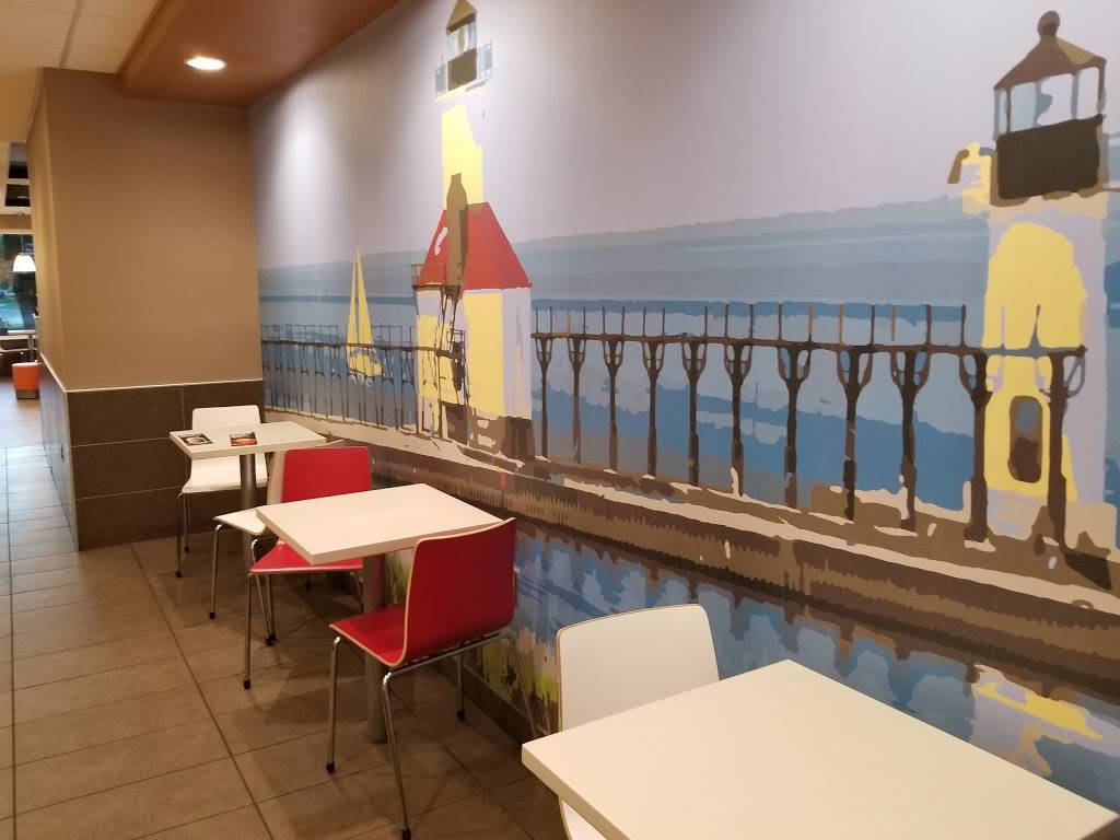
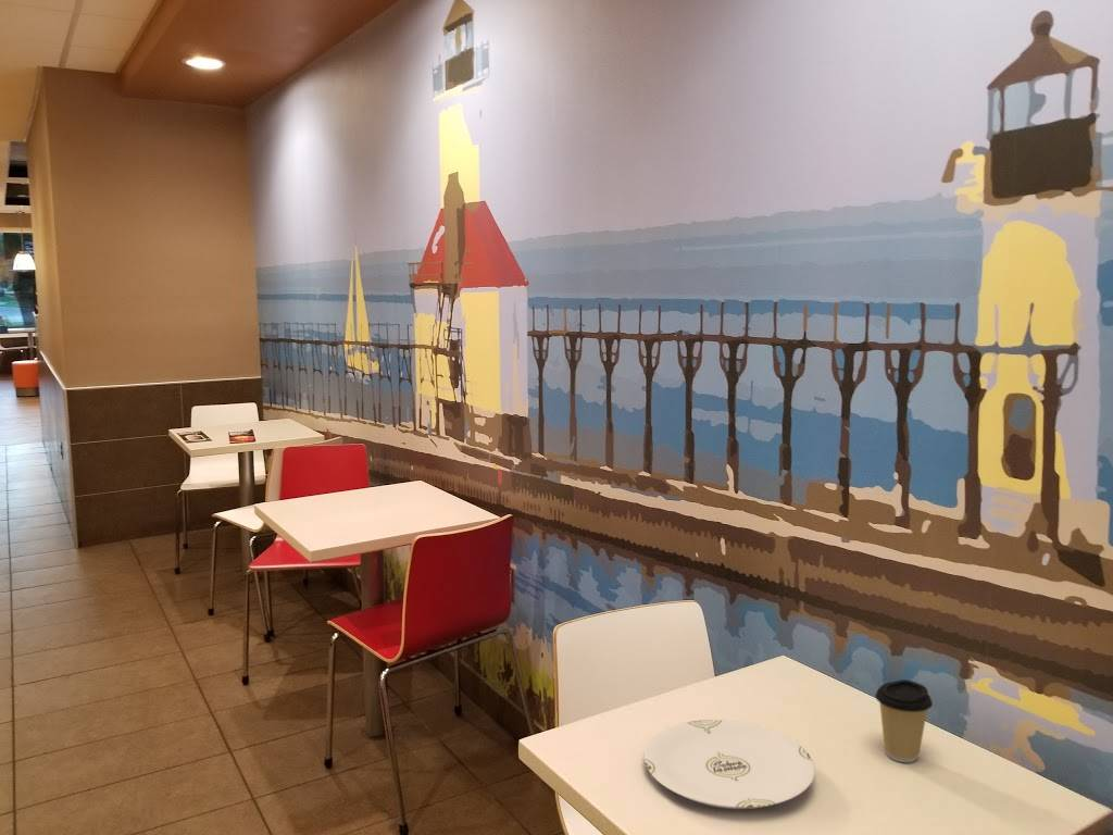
+ plate [643,719,816,810]
+ coffee cup [874,678,934,763]
